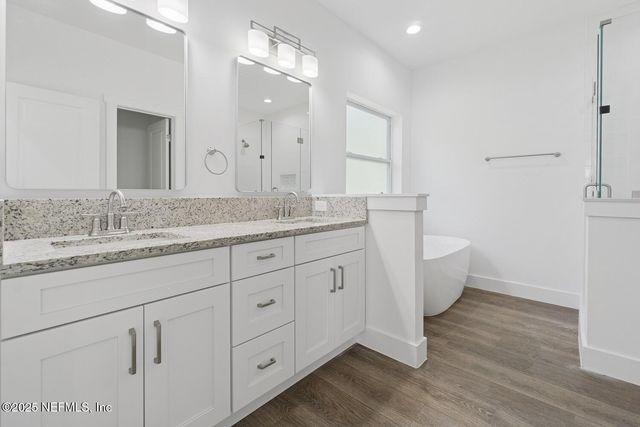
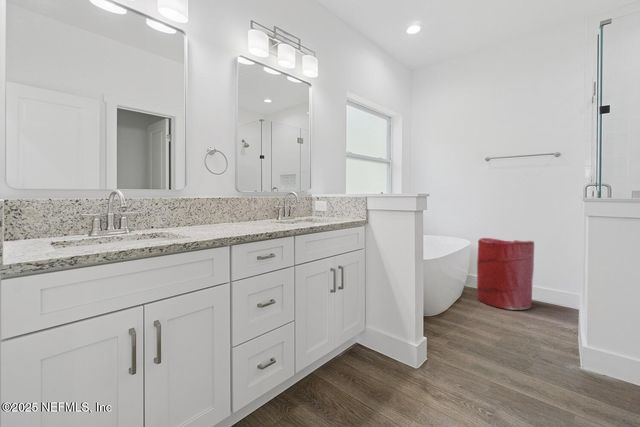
+ laundry hamper [476,237,535,311]
